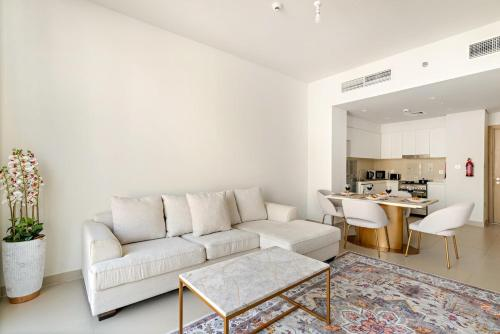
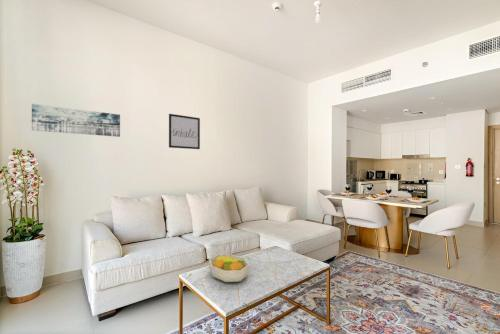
+ fruit bowl [208,253,250,283]
+ wall art [168,113,201,150]
+ wall art [31,103,121,138]
